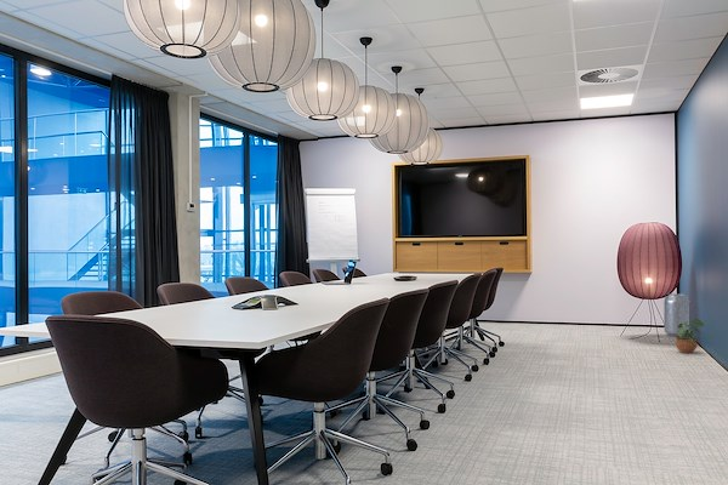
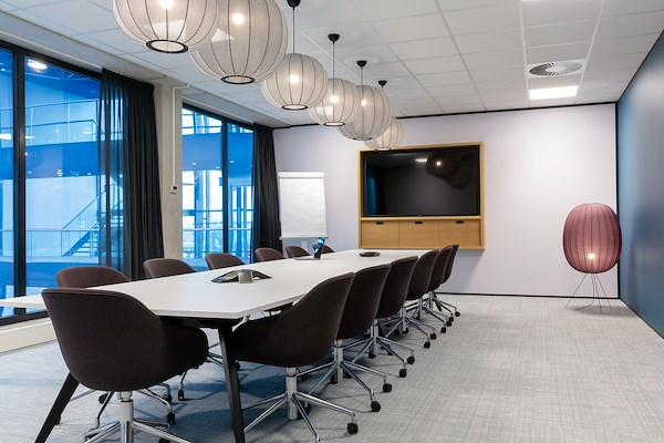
- potted plant [675,318,705,354]
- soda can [662,293,690,337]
